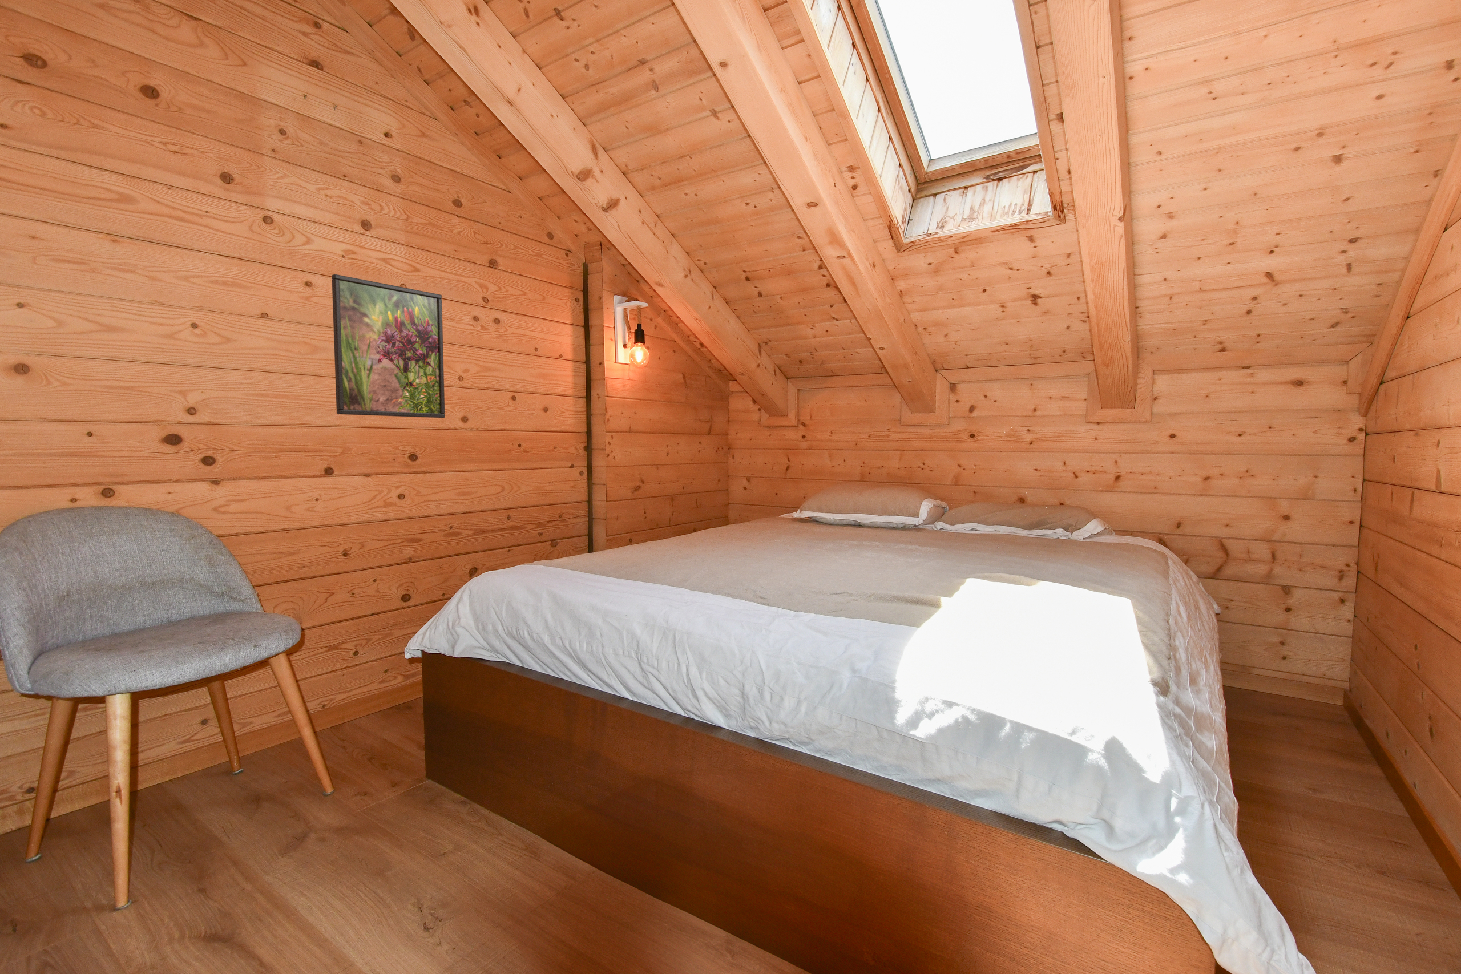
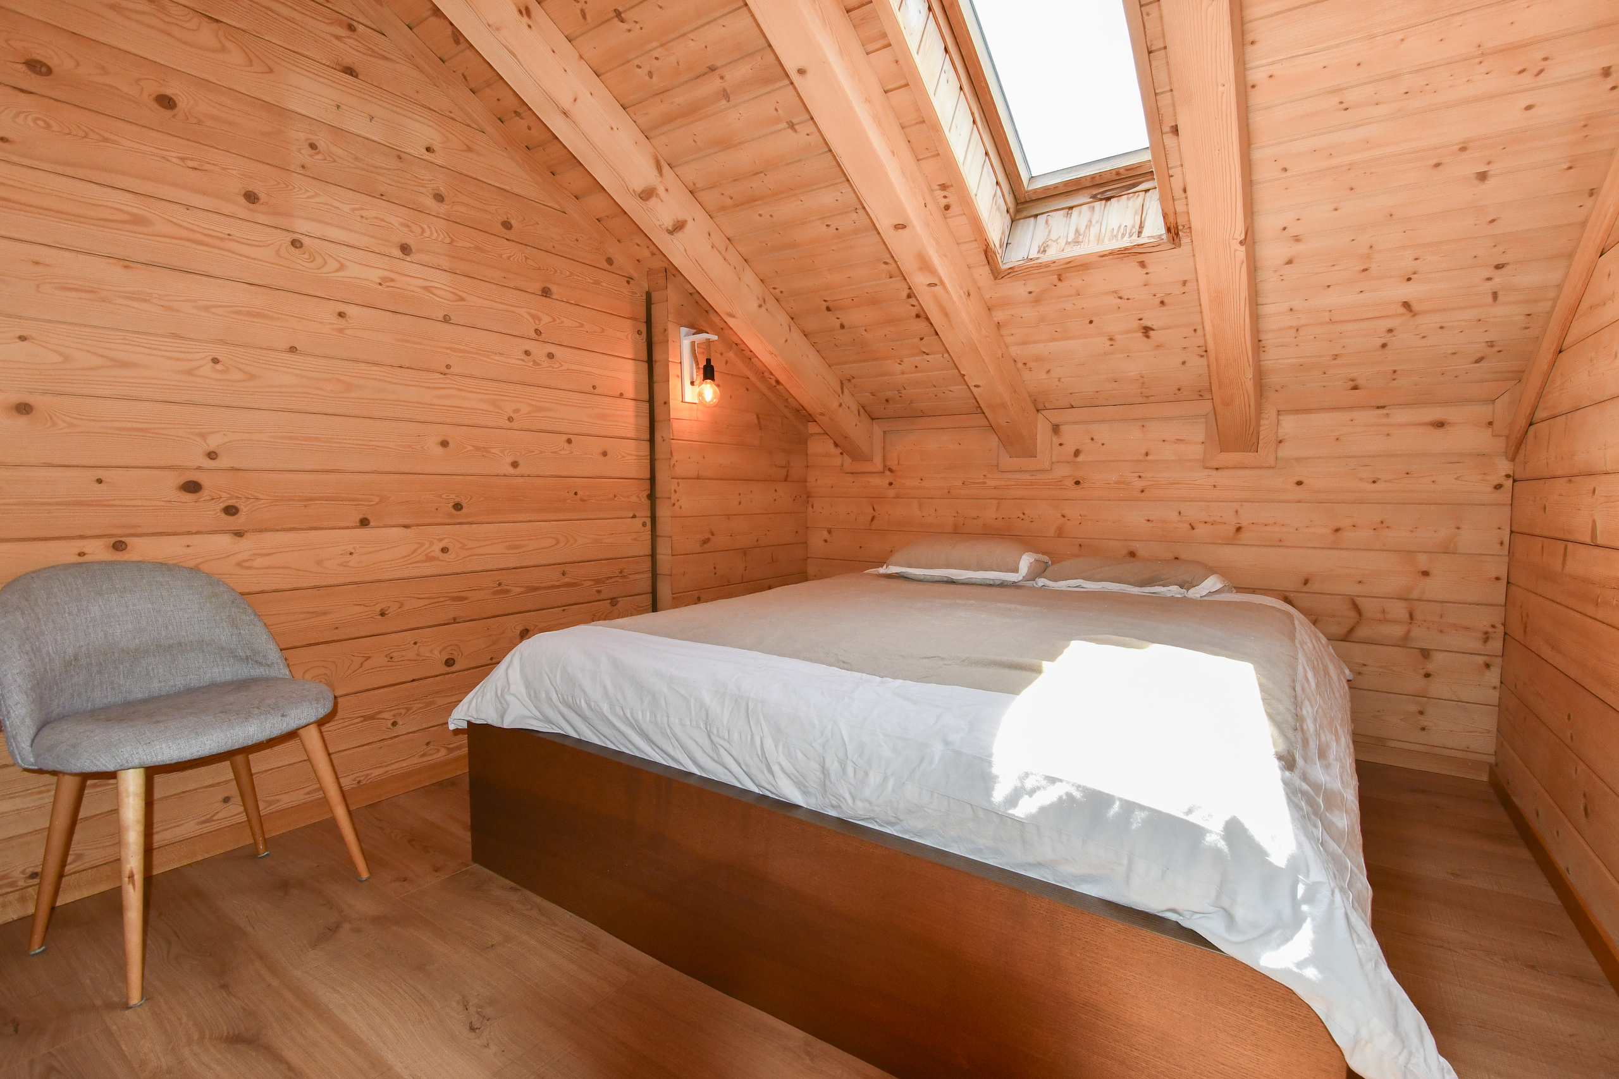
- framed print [330,274,446,419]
